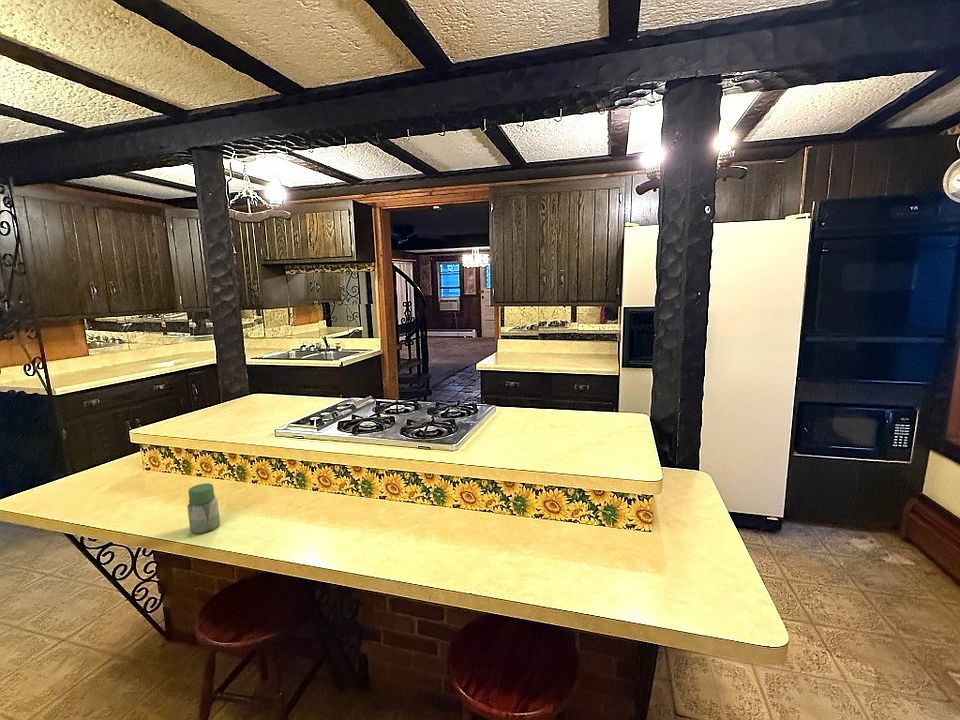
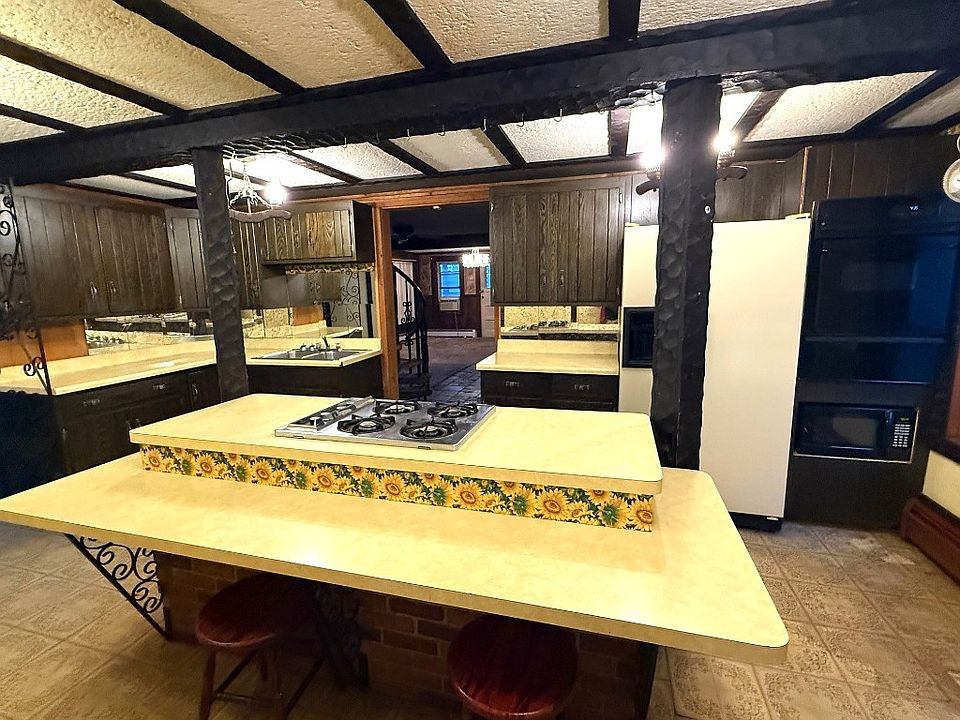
- jar [186,482,221,534]
